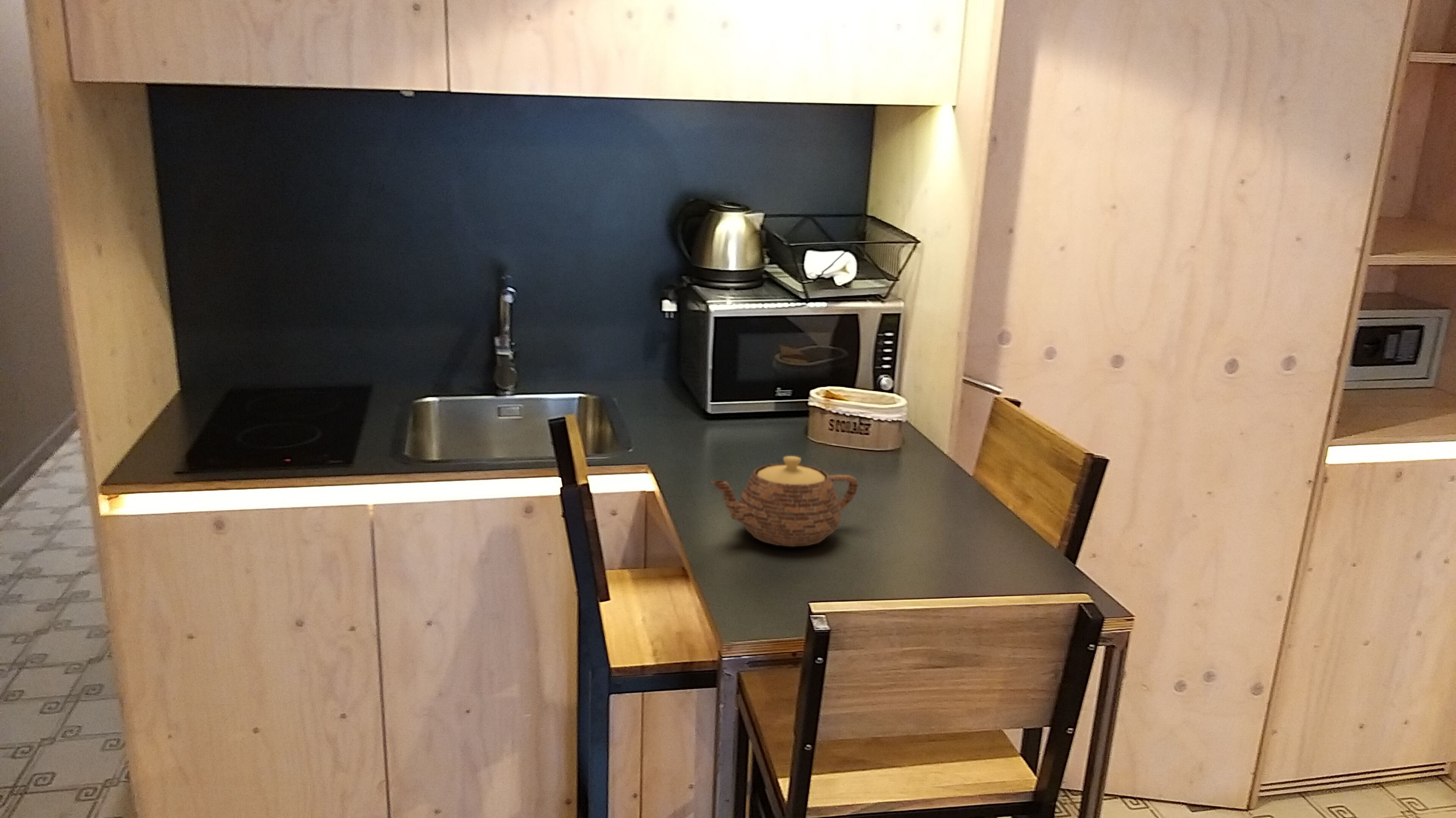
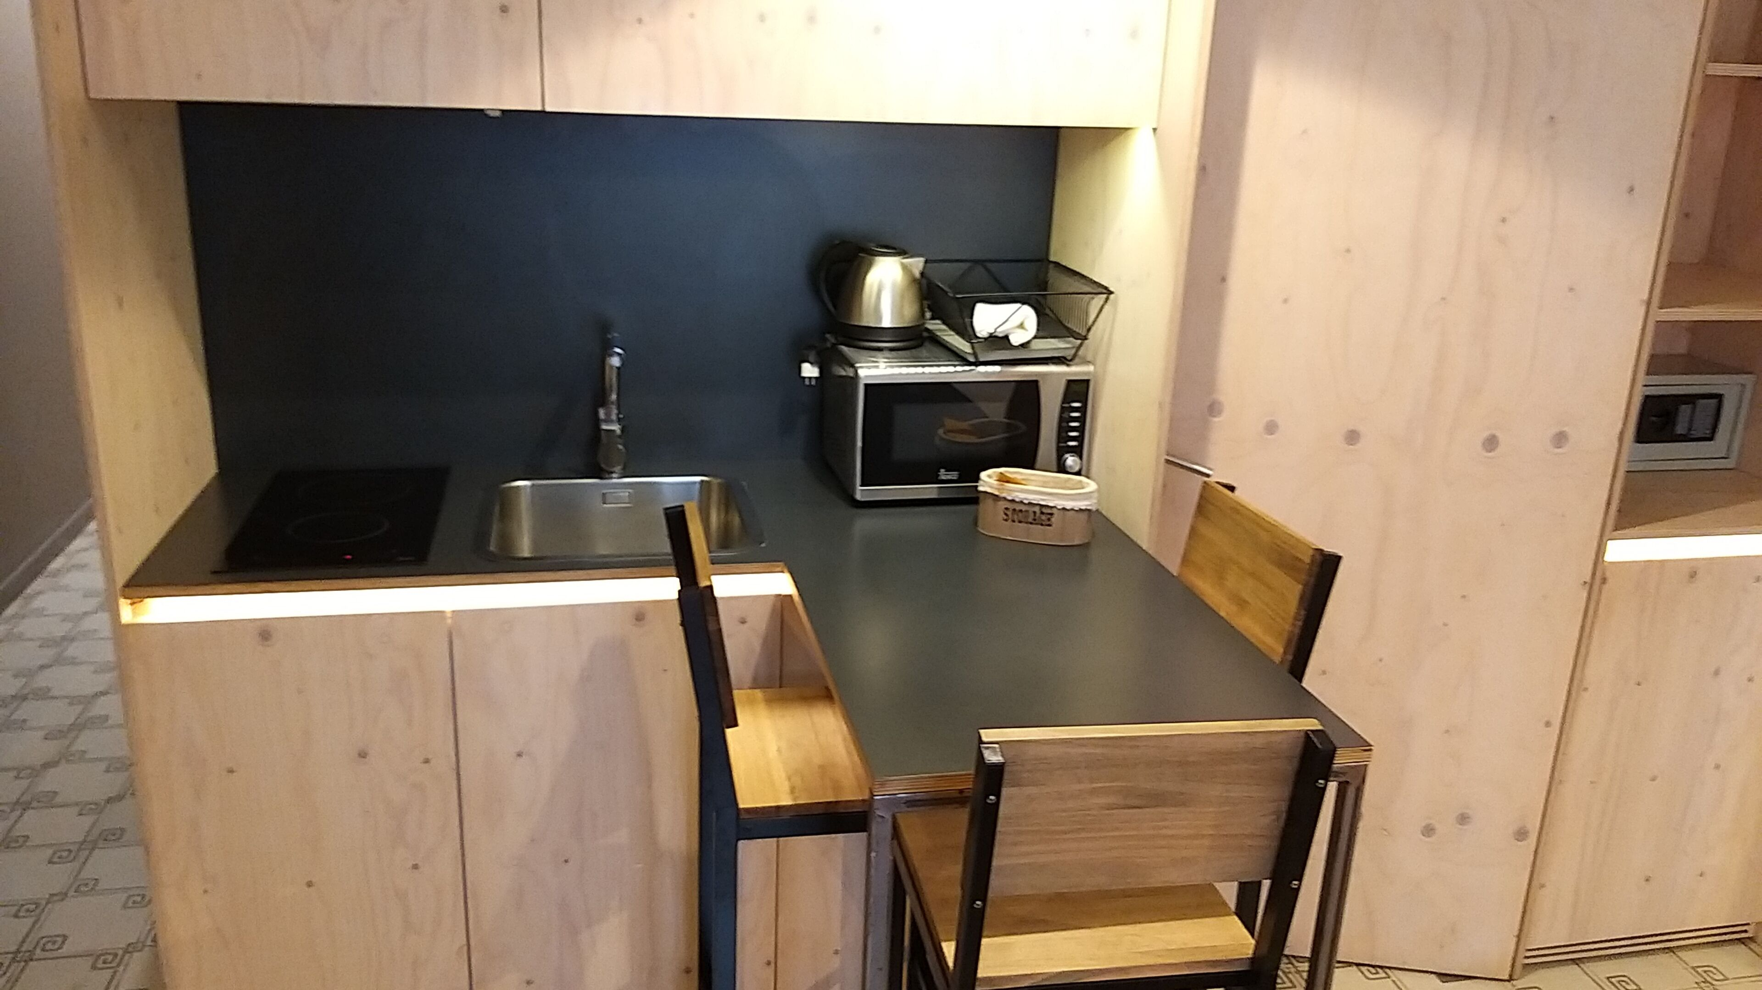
- teapot [709,456,858,547]
